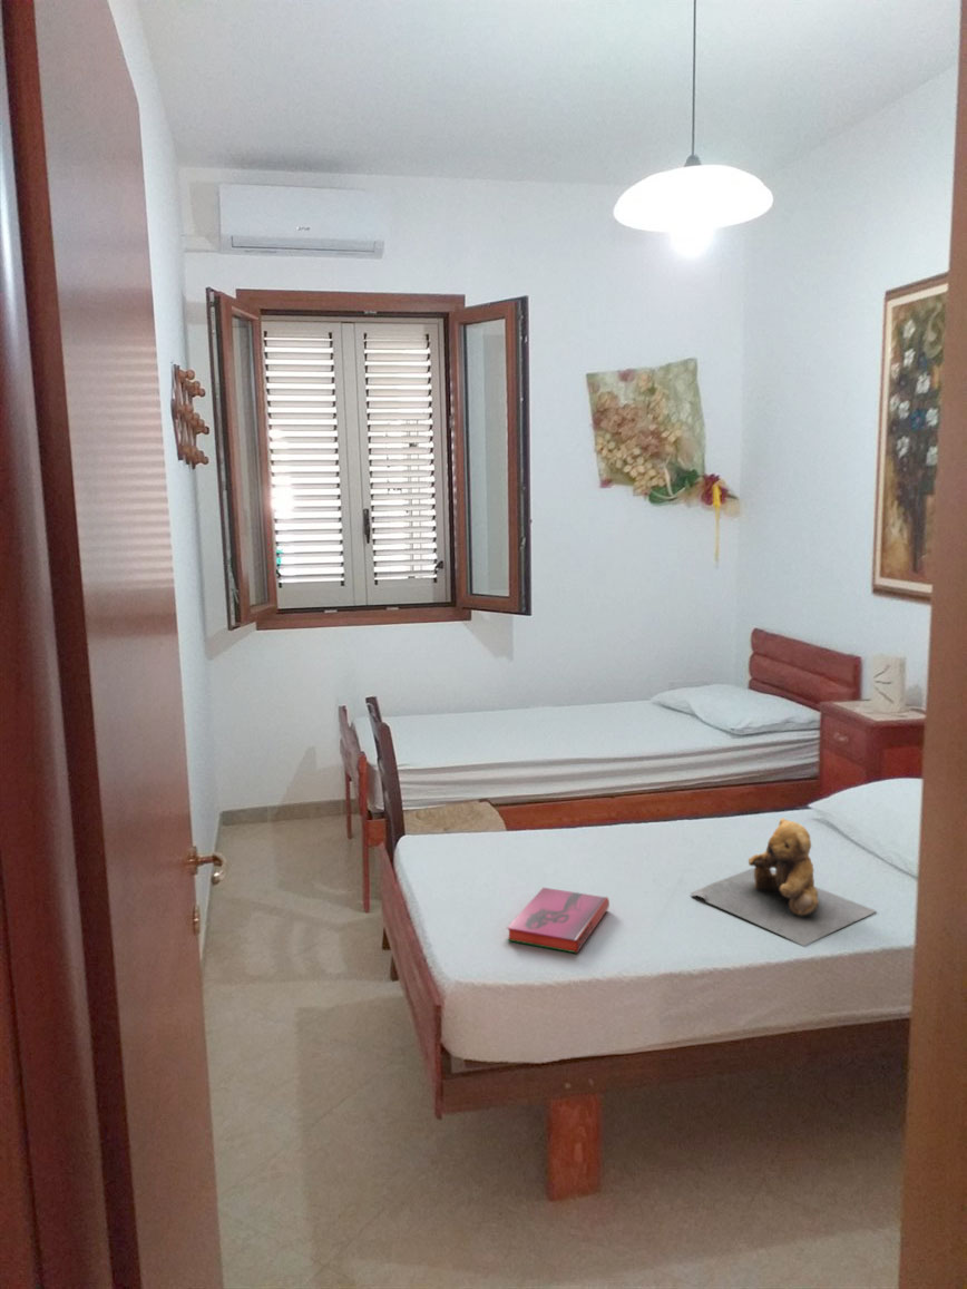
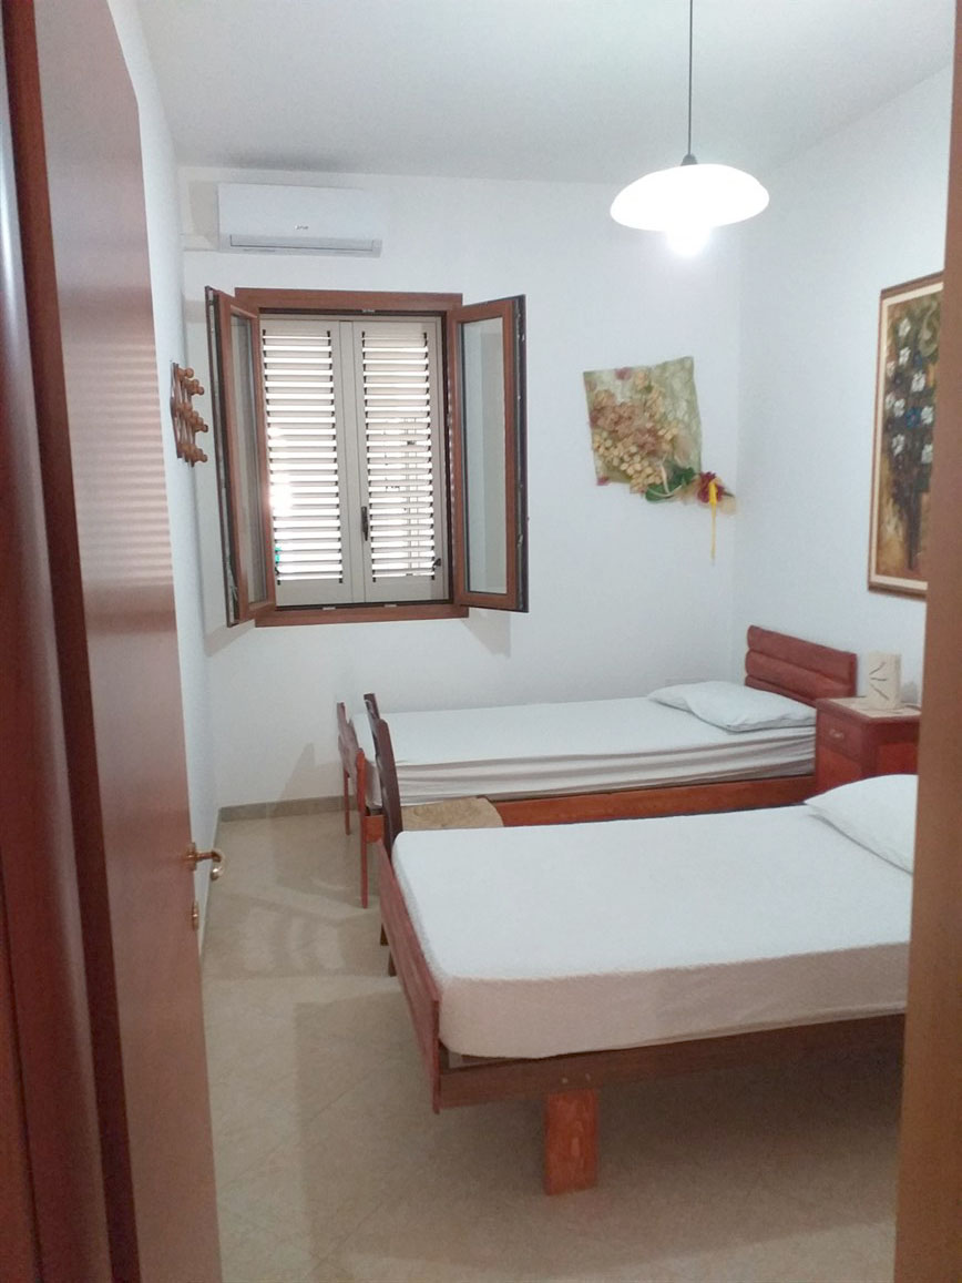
- teddy bear [690,817,877,947]
- hardback book [506,887,611,955]
